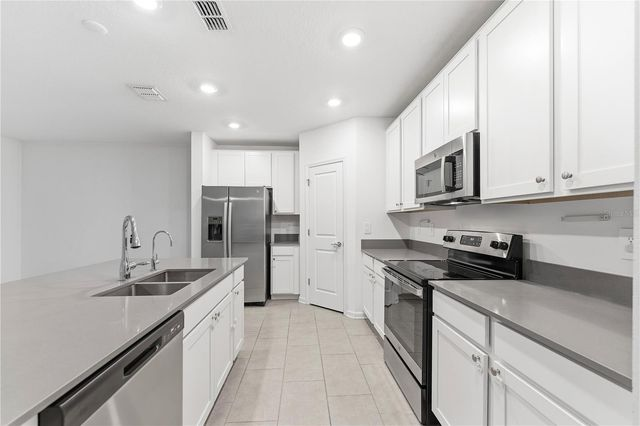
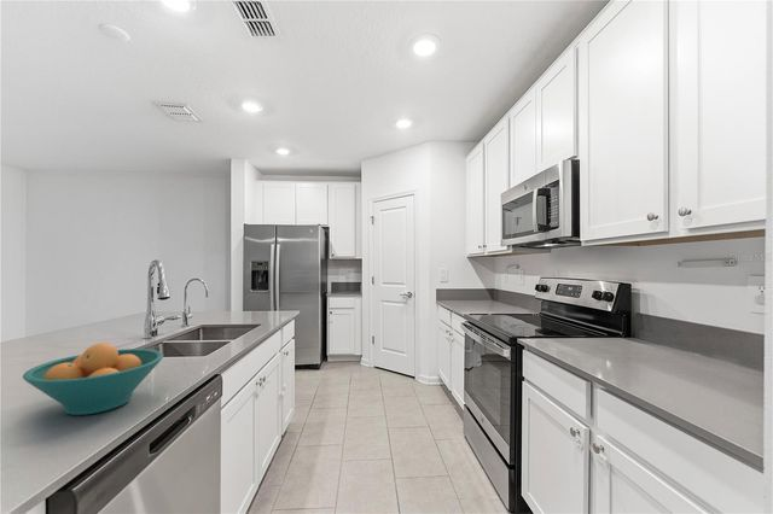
+ fruit bowl [22,341,164,416]
